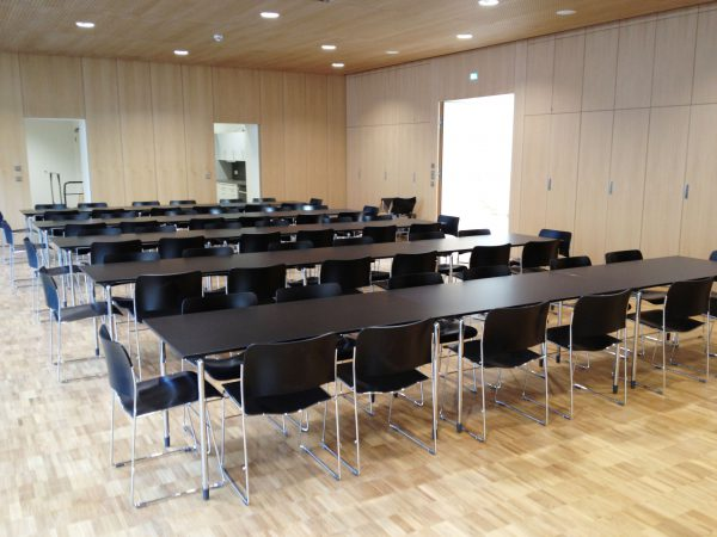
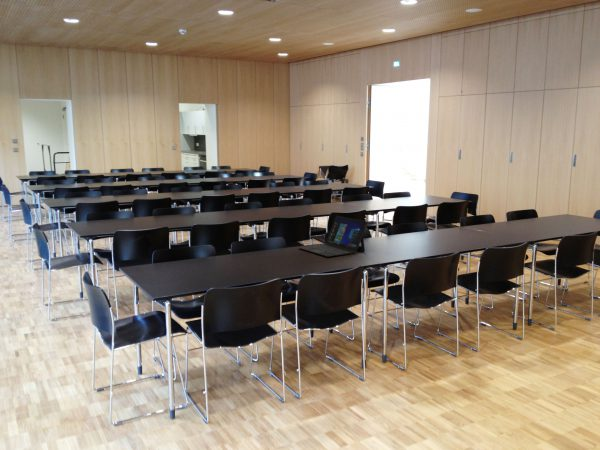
+ laptop [298,215,369,258]
